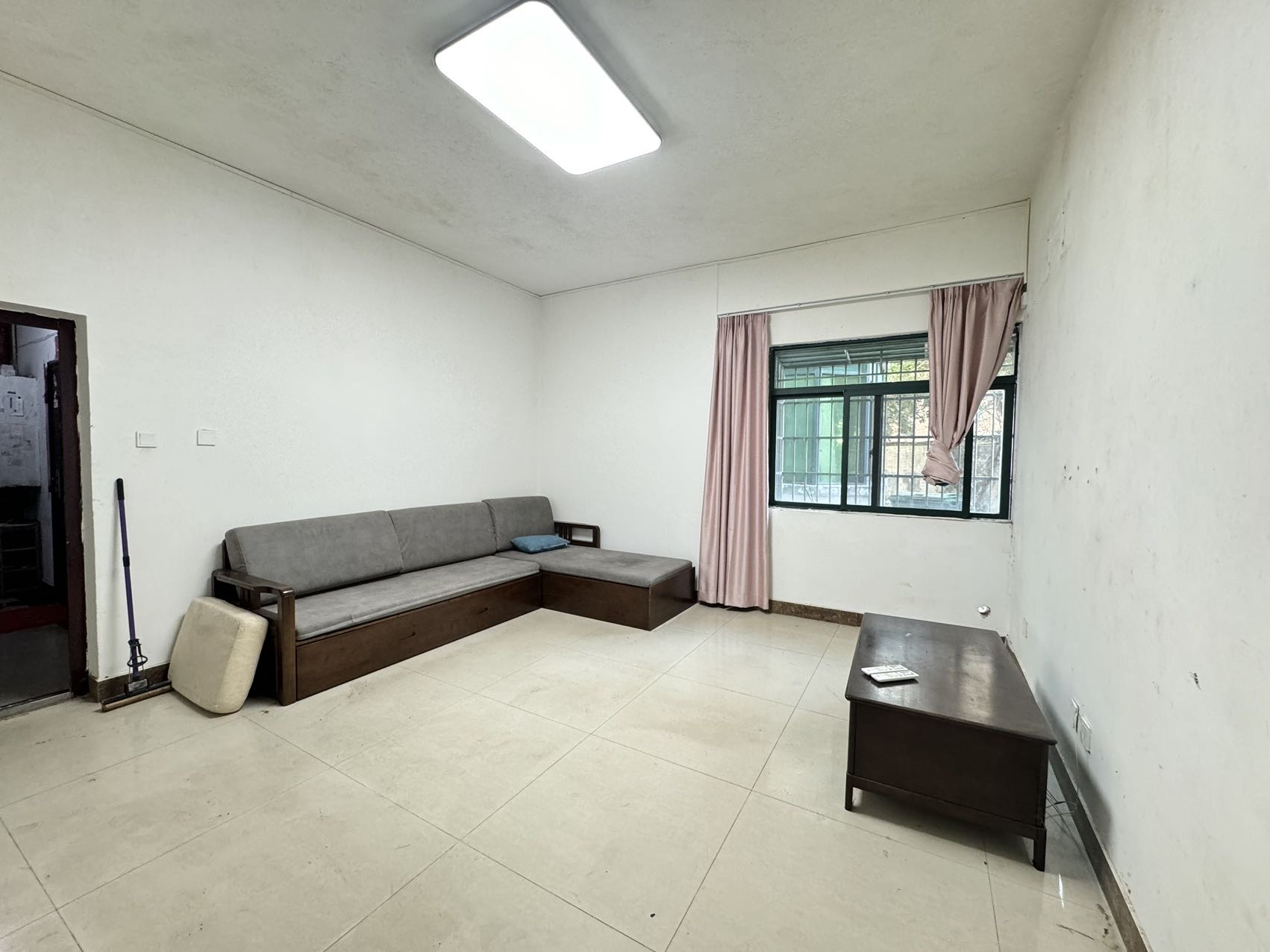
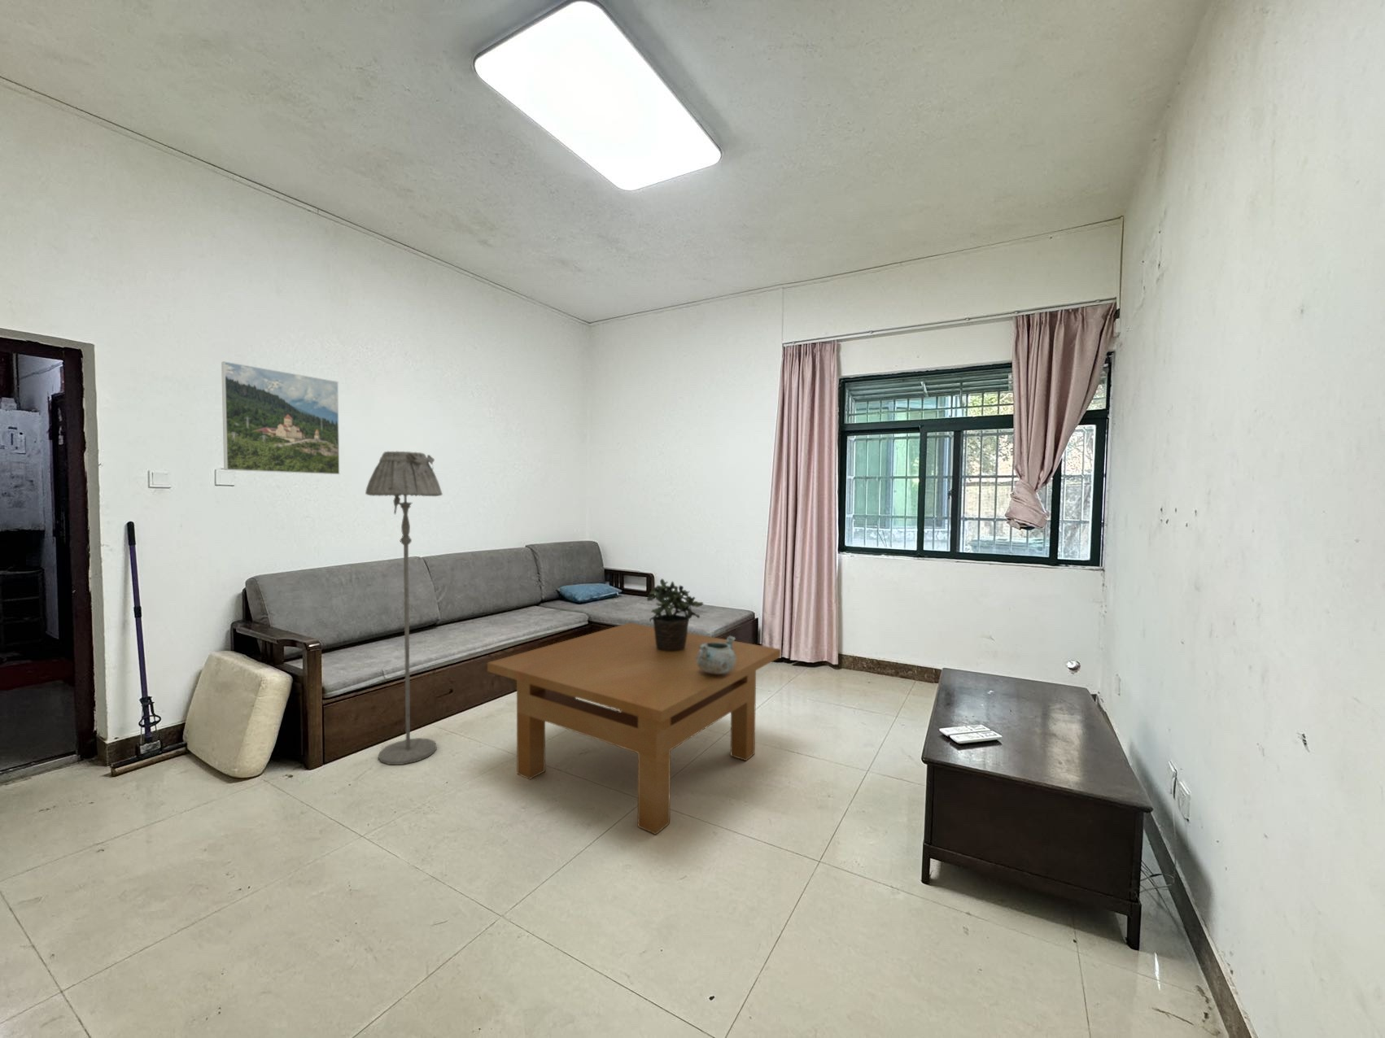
+ table [486,623,781,835]
+ decorative bowl [697,636,736,675]
+ potted plant [646,578,704,652]
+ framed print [220,361,340,475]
+ floor lamp [364,450,444,765]
